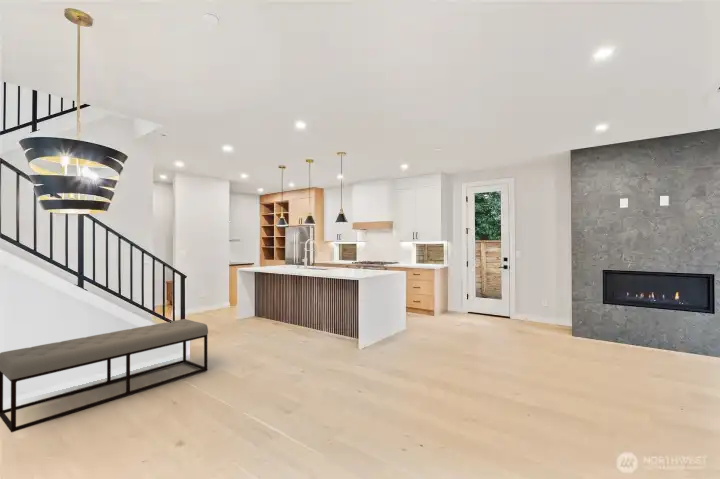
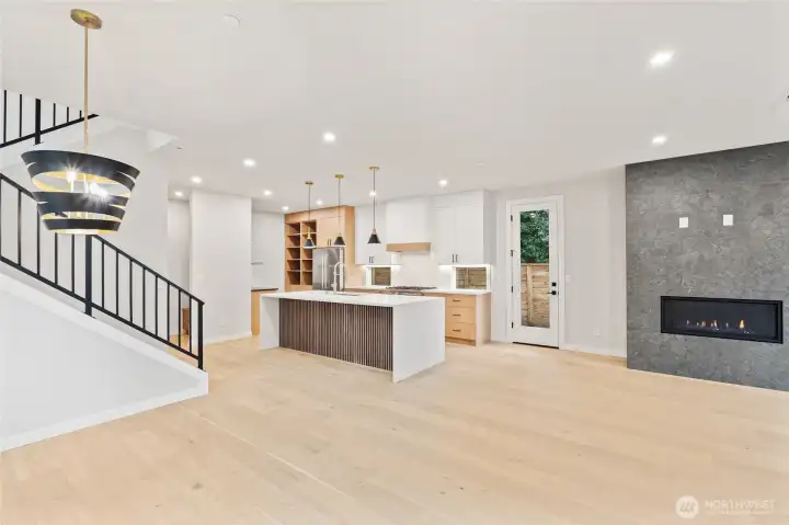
- bench [0,318,209,434]
